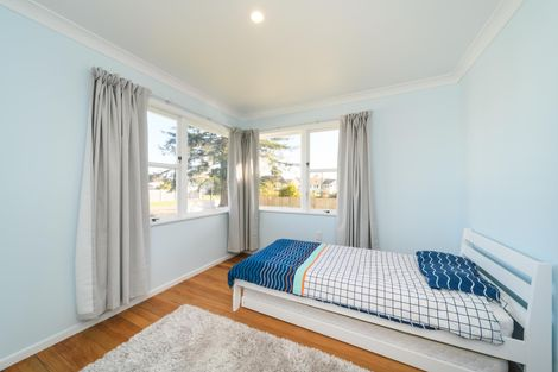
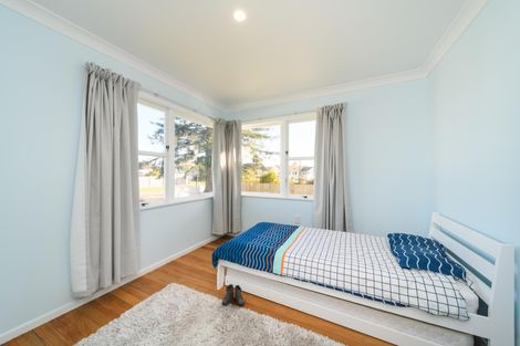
+ boots [221,283,246,306]
